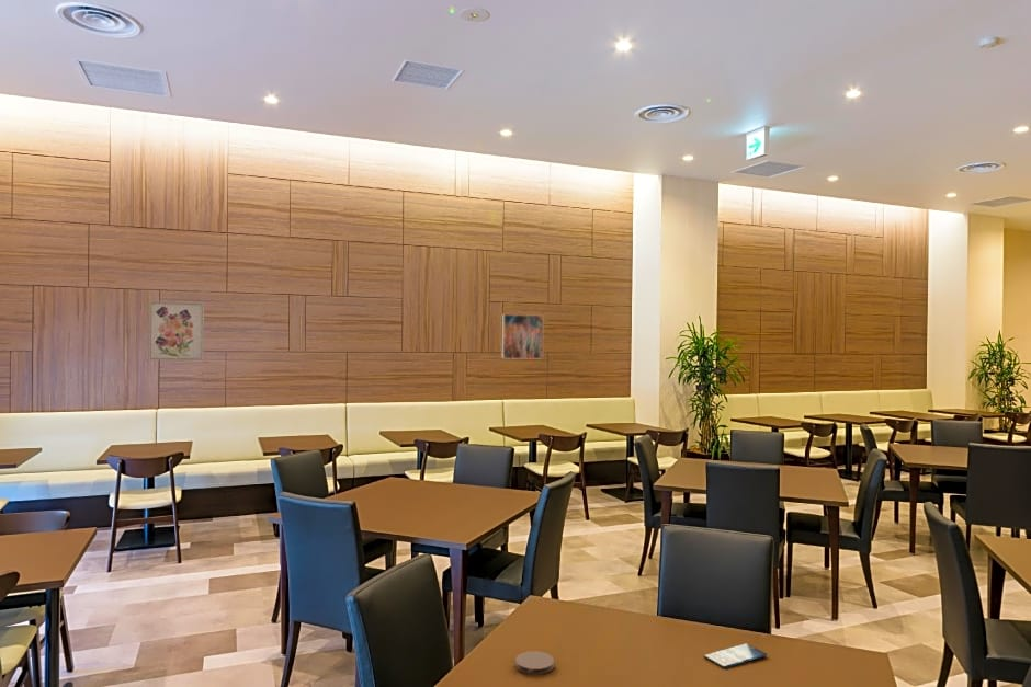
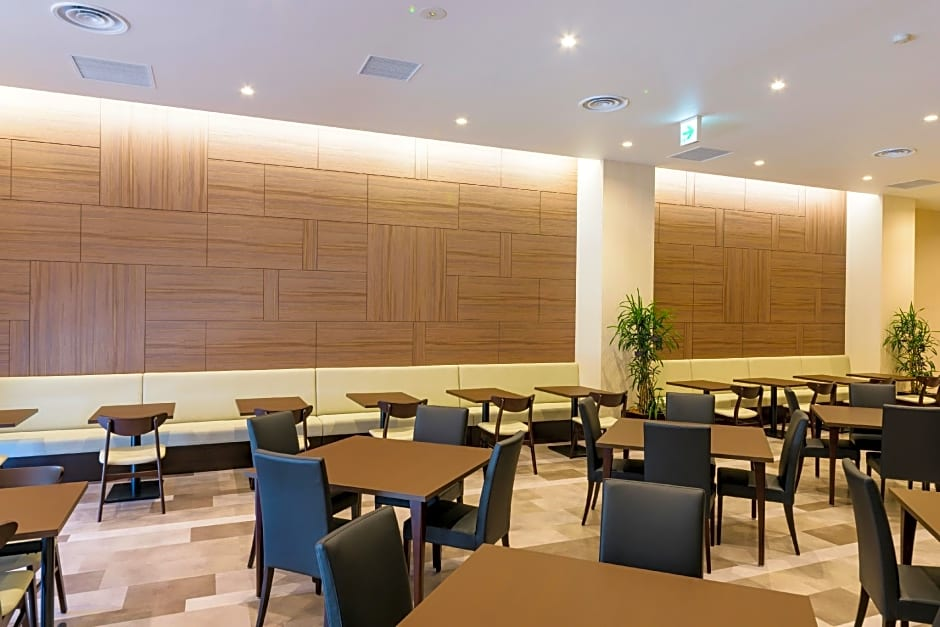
- wall art [148,300,205,362]
- coaster [514,650,555,676]
- smartphone [703,642,768,669]
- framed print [501,313,544,359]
